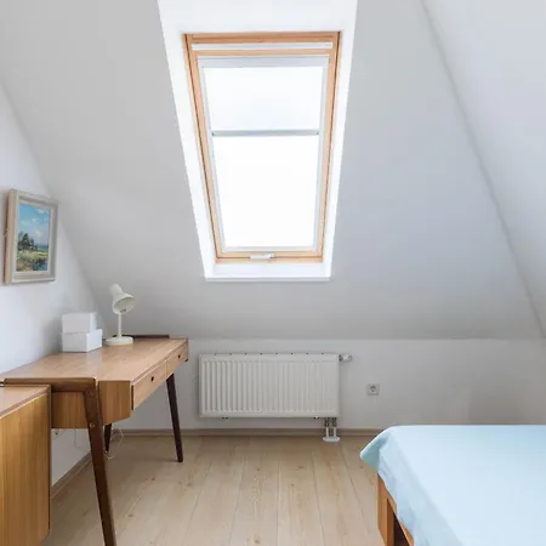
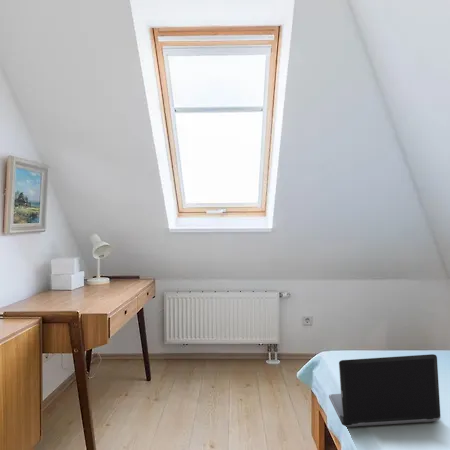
+ laptop computer [328,353,442,428]
